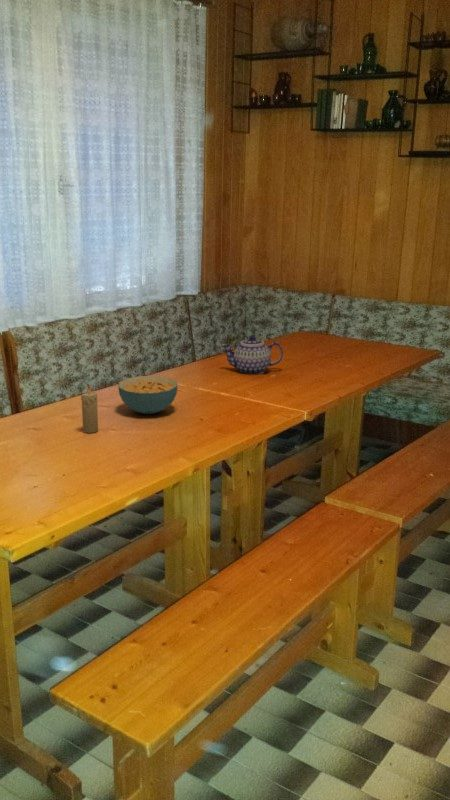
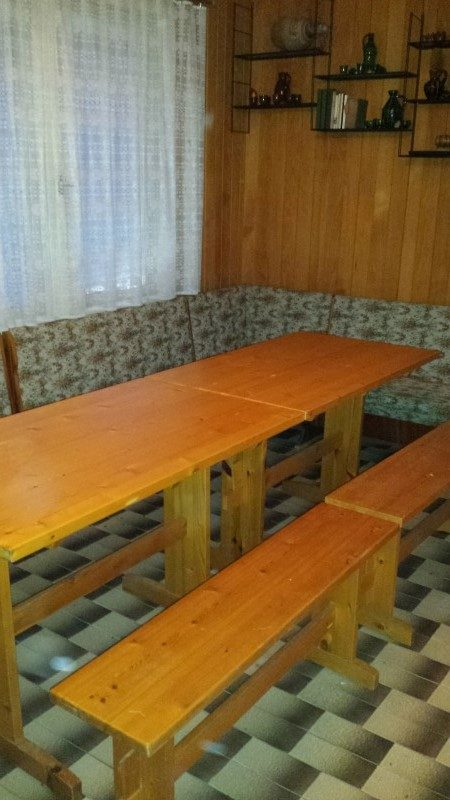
- cereal bowl [117,375,179,415]
- teapot [220,334,284,375]
- candle [80,384,99,434]
